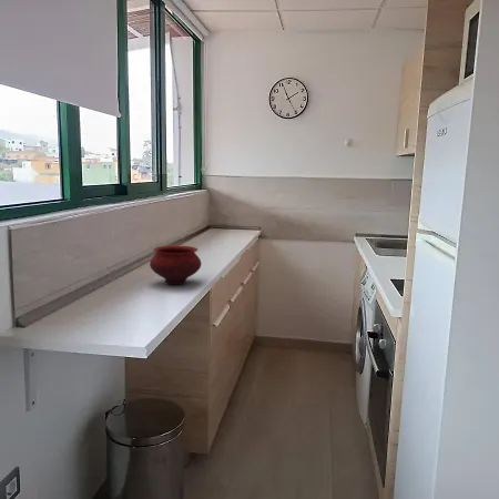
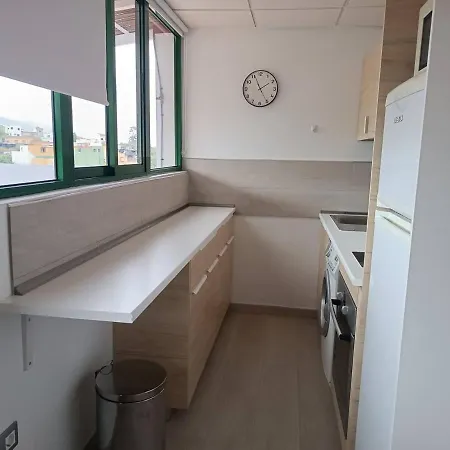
- bowl [149,245,203,286]
